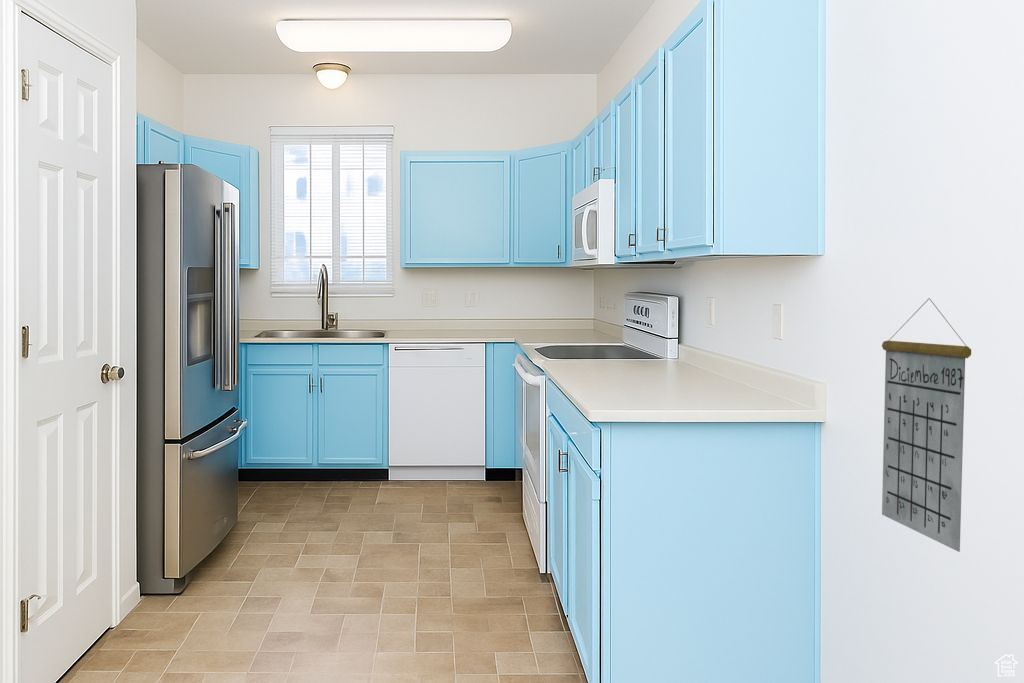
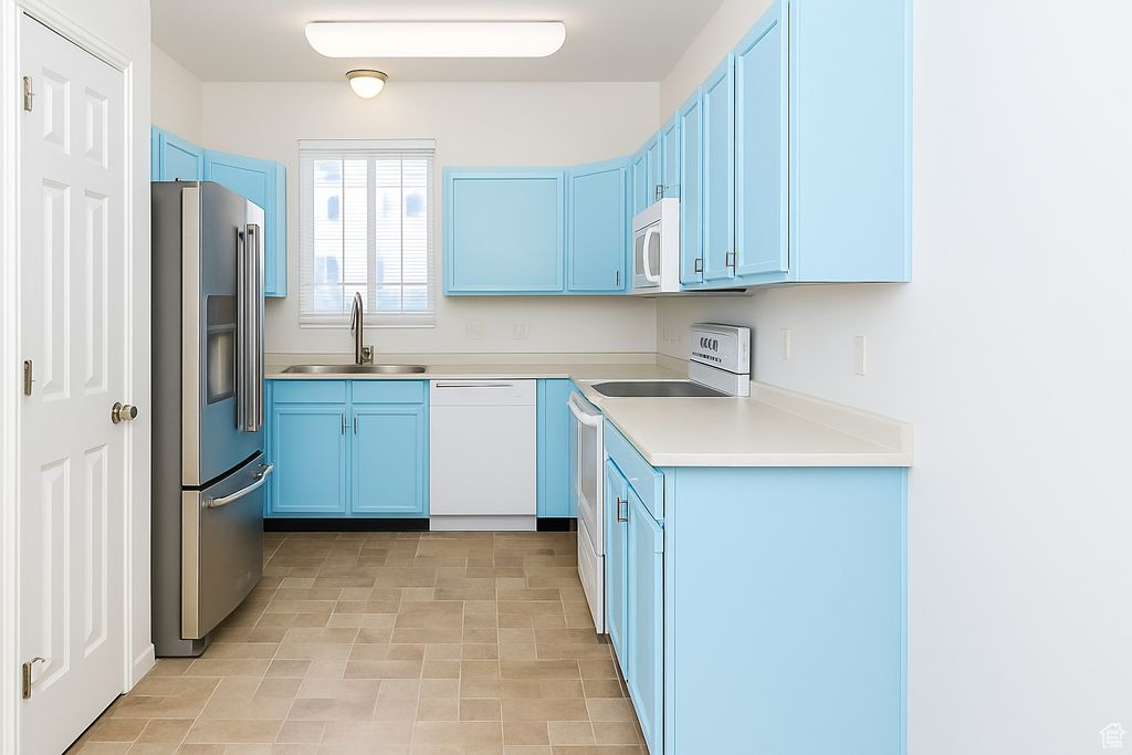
- calendar [881,297,972,553]
